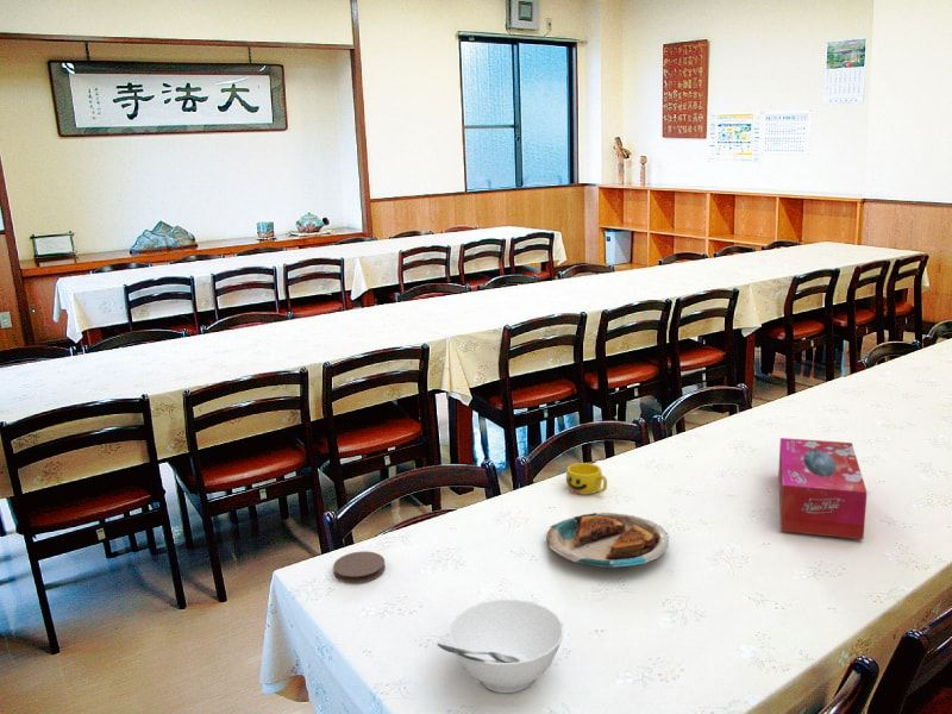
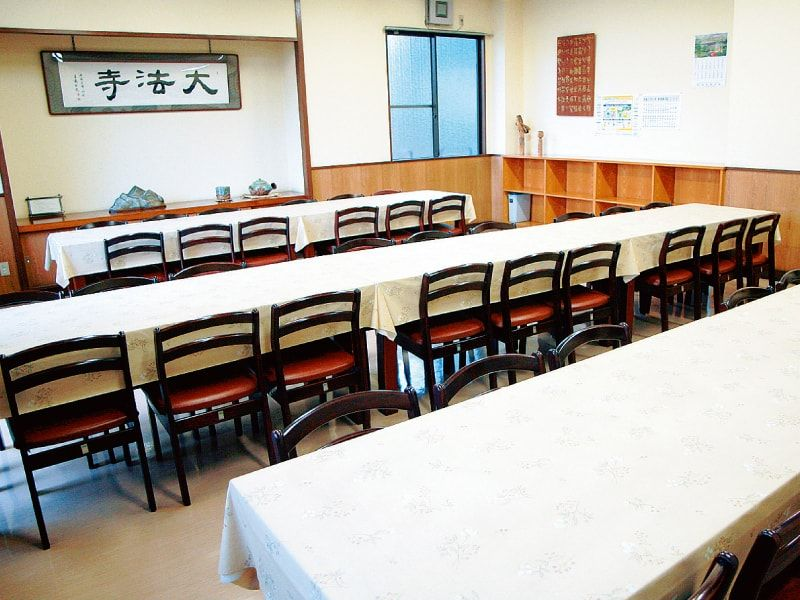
- tissue box [777,437,868,540]
- cup [565,462,608,495]
- plate [545,512,670,570]
- bowl [436,597,565,694]
- coaster [332,550,387,584]
